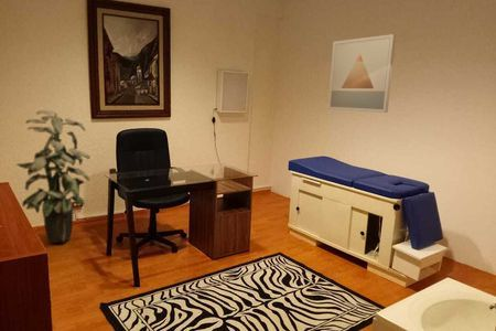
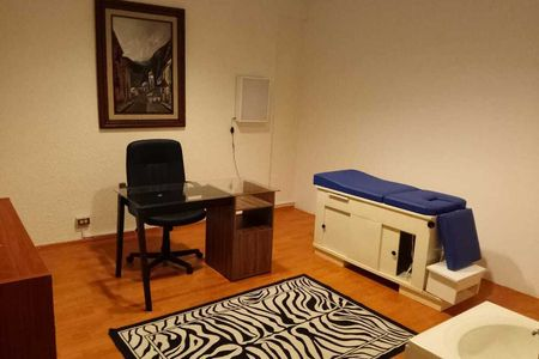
- wall art [327,33,397,114]
- indoor plant [14,109,91,244]
